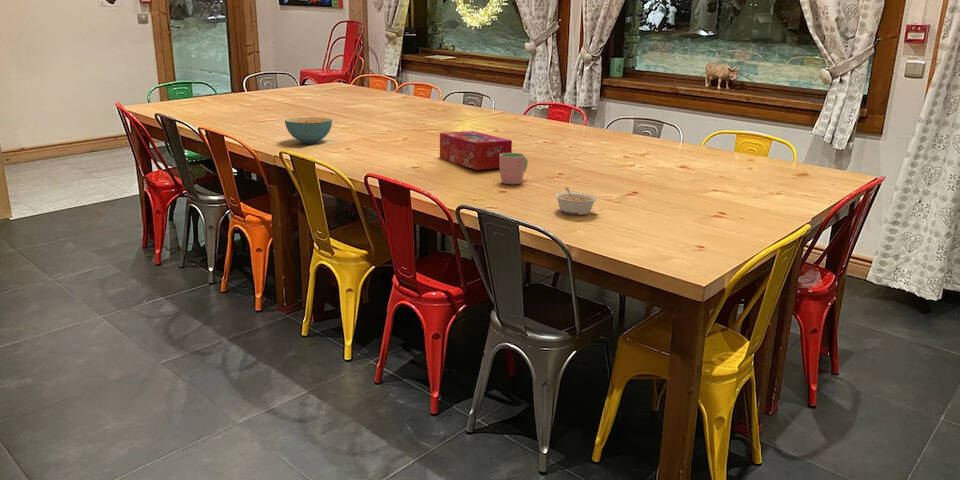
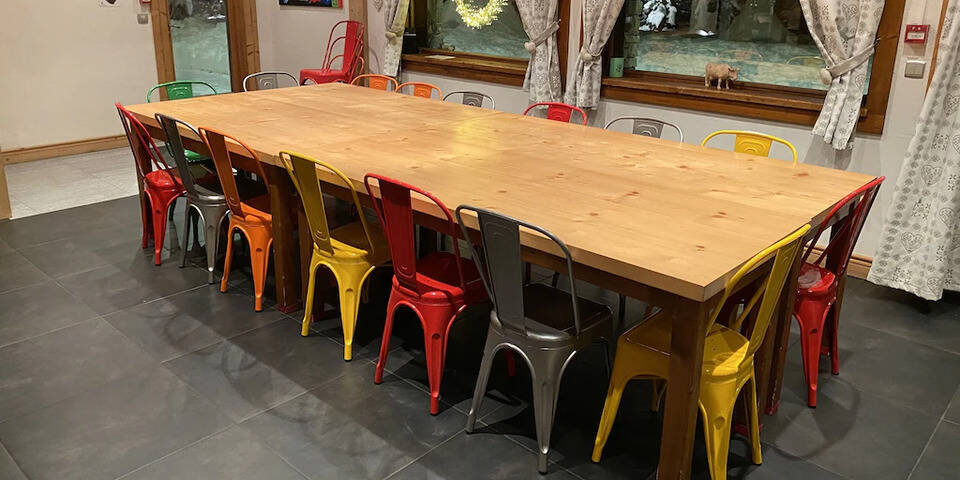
- cup [499,152,529,185]
- cereal bowl [284,116,333,145]
- tissue box [439,130,513,171]
- legume [553,186,598,216]
